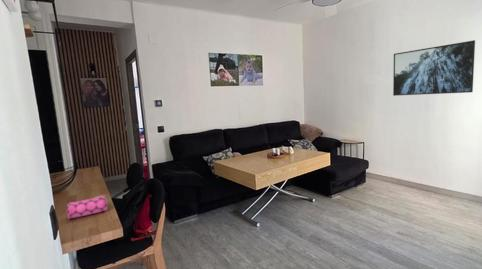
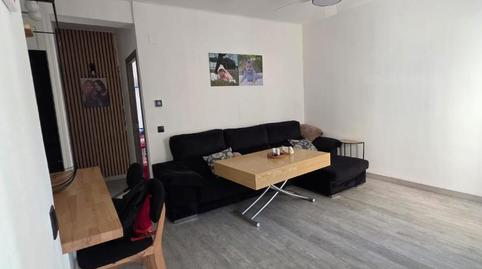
- pencil case [66,194,109,220]
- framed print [392,39,476,97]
